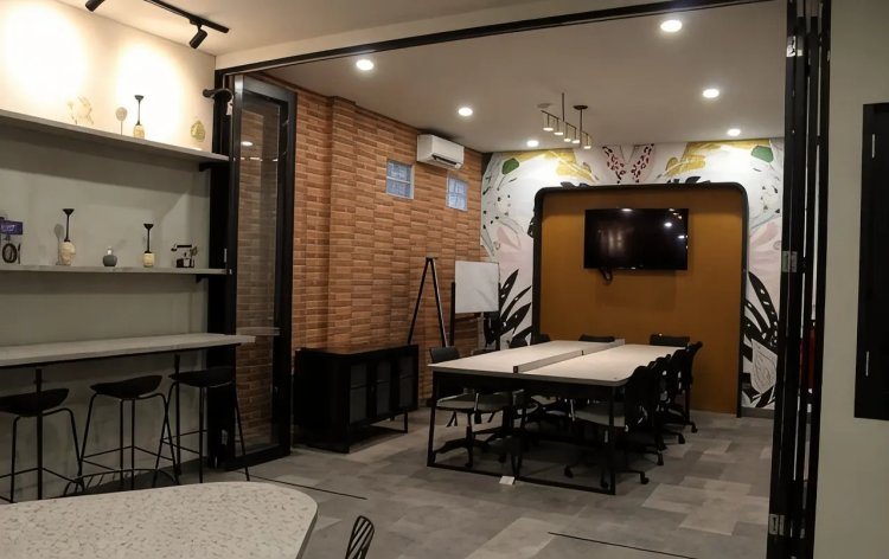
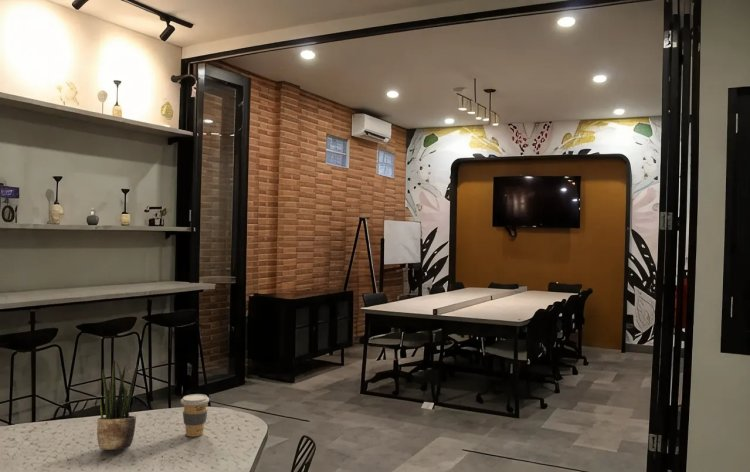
+ coffee cup [180,393,210,437]
+ potted plant [96,359,139,451]
